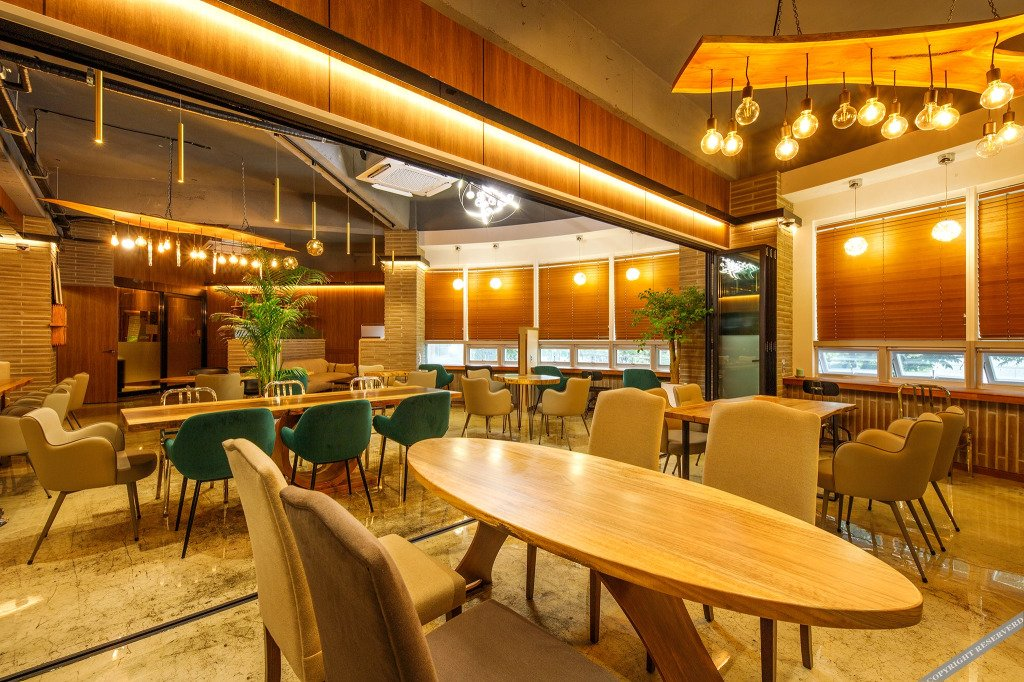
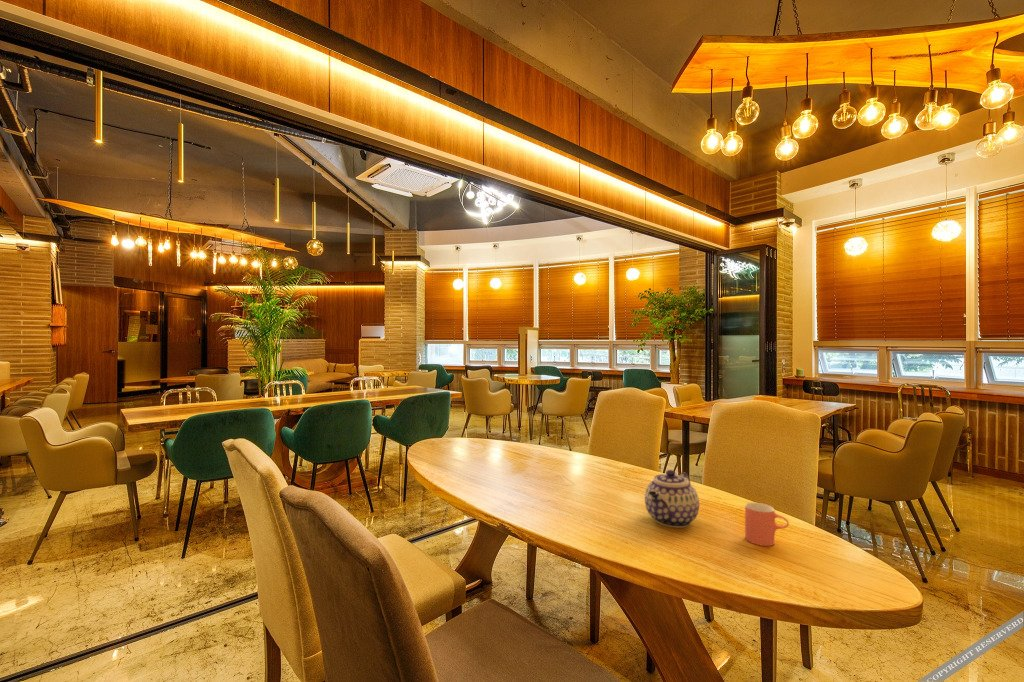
+ cup [744,501,790,547]
+ teapot [644,469,700,529]
